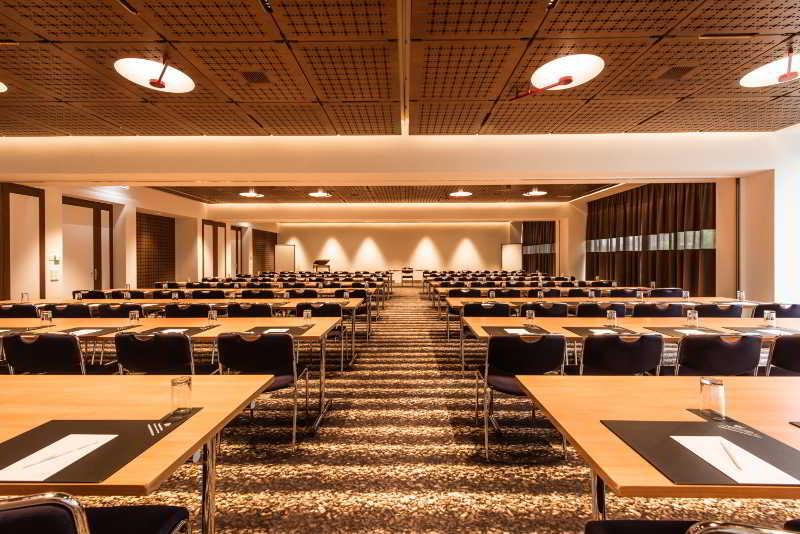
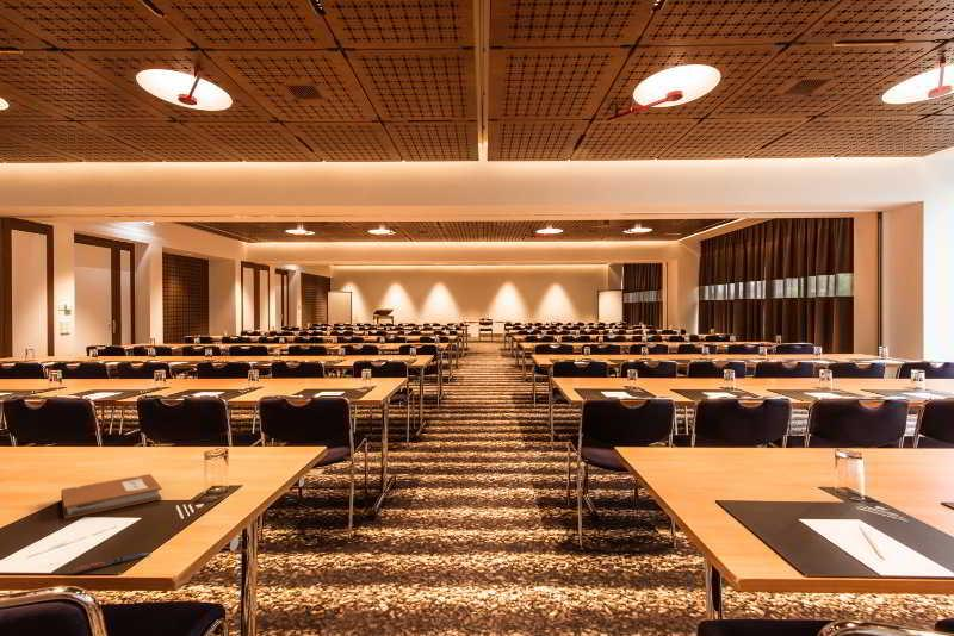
+ notebook [60,473,163,519]
+ pen [74,551,151,573]
